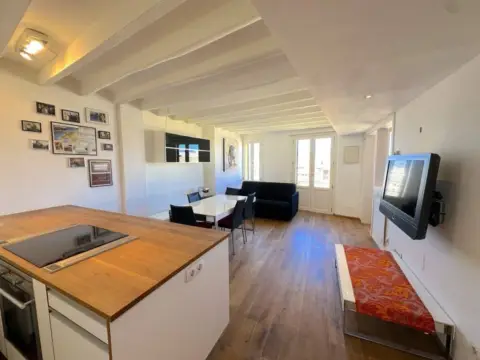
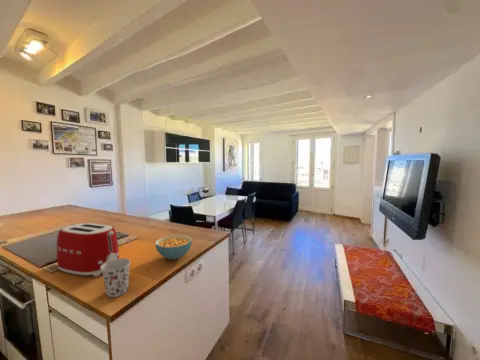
+ cereal bowl [154,234,193,260]
+ cup [101,257,132,298]
+ toaster [56,222,120,278]
